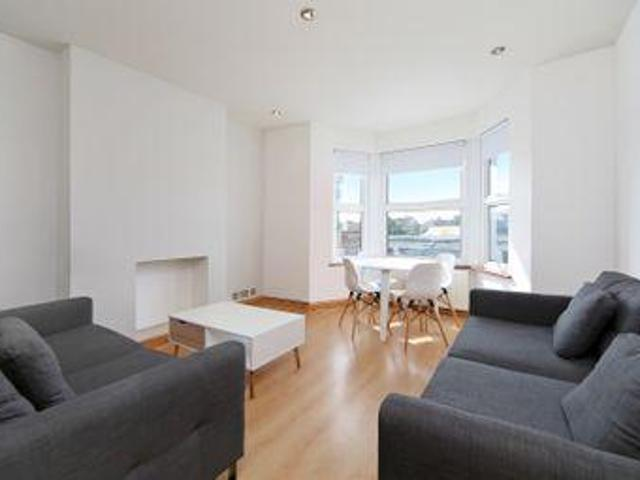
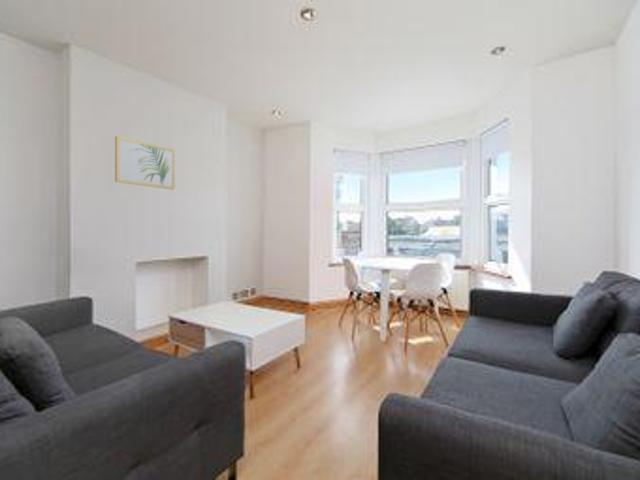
+ wall art [114,135,176,191]
